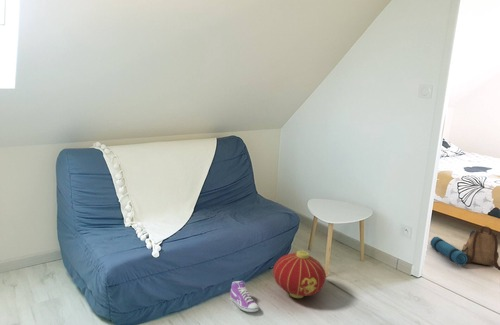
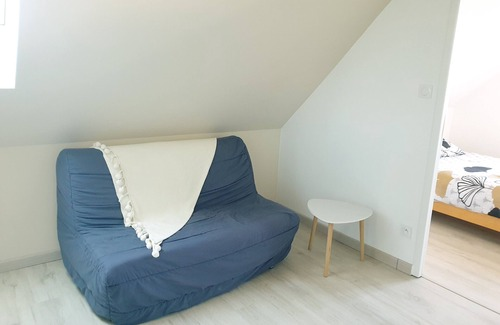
- lantern [272,250,327,299]
- sneaker [229,280,260,313]
- backpack [430,225,500,271]
